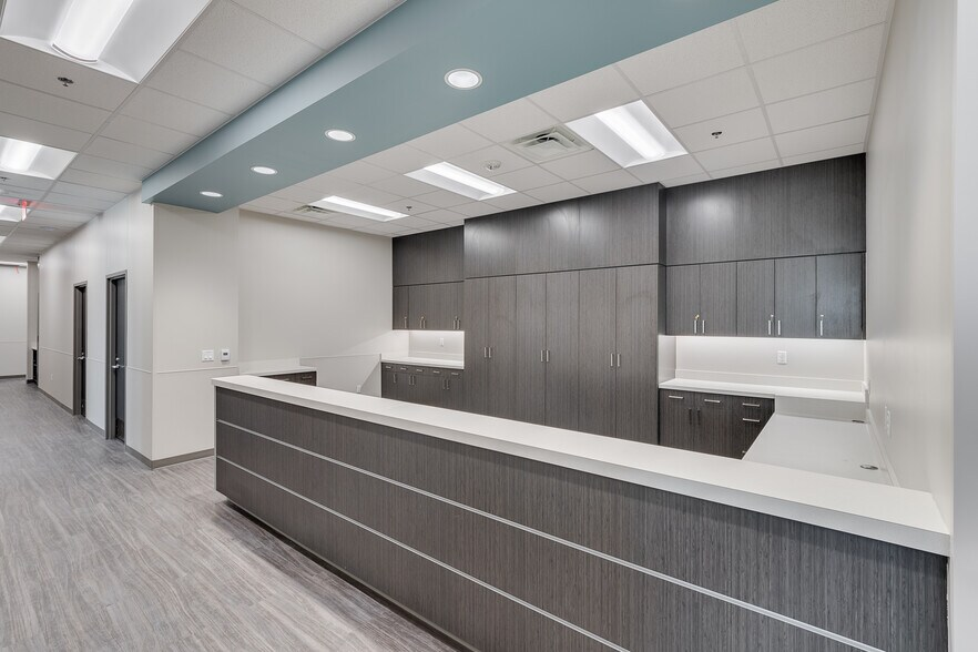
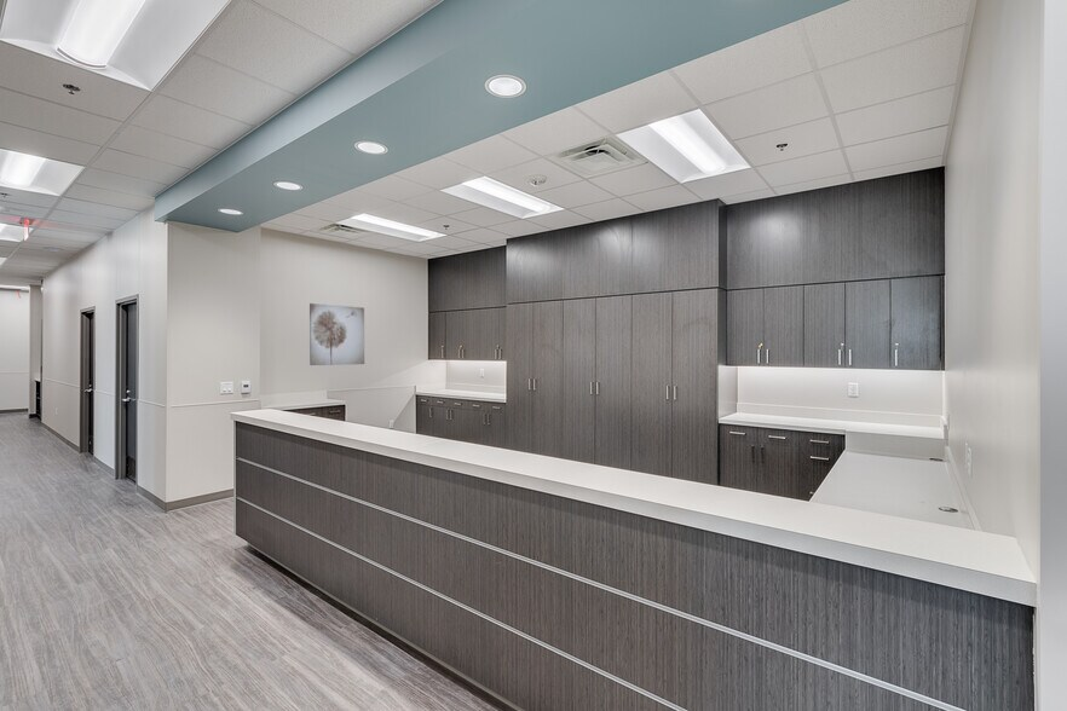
+ wall art [308,302,365,366]
